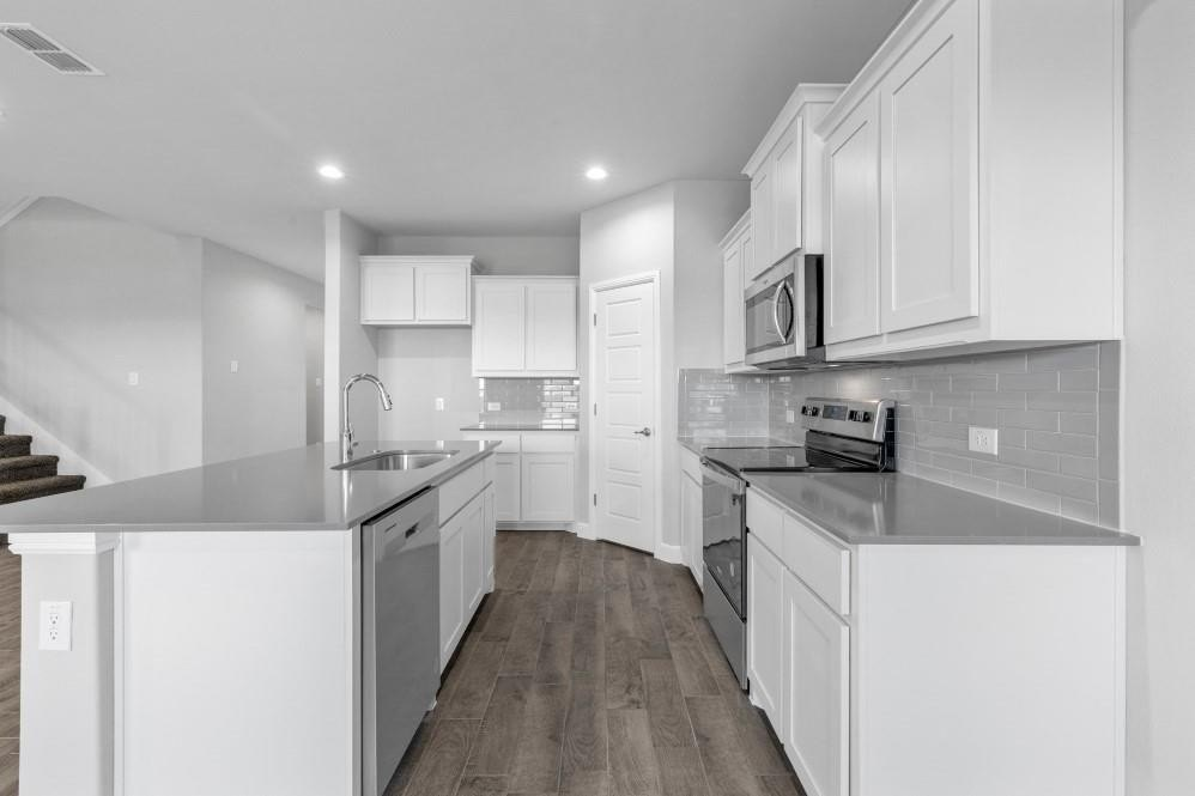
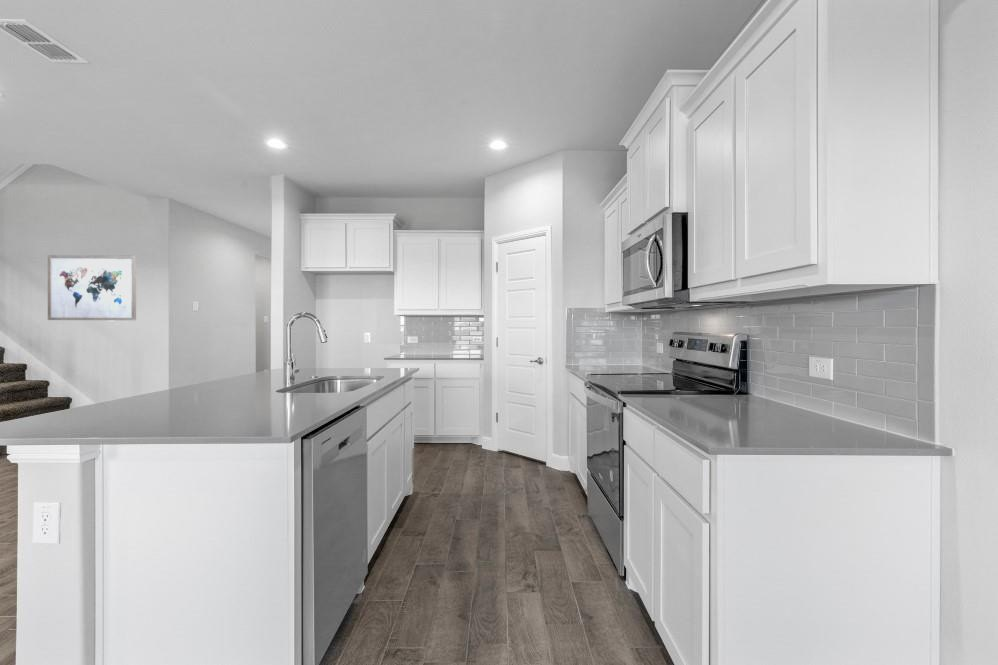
+ wall art [47,254,137,321]
